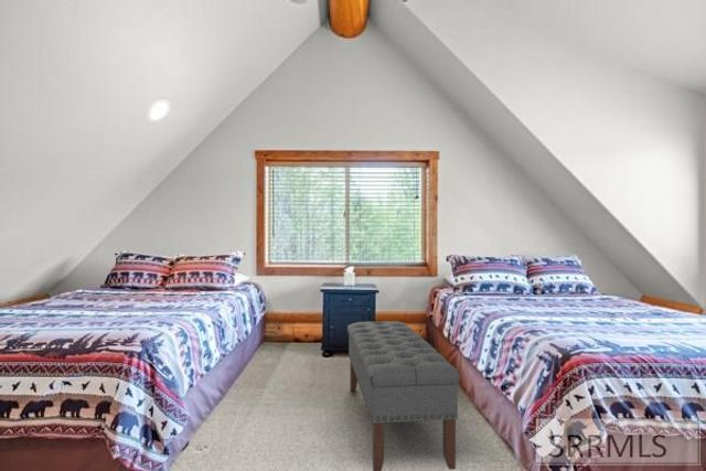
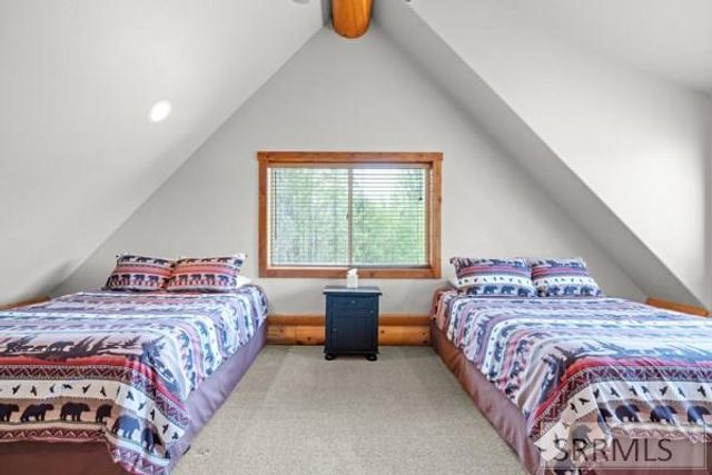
- bench [346,320,461,471]
